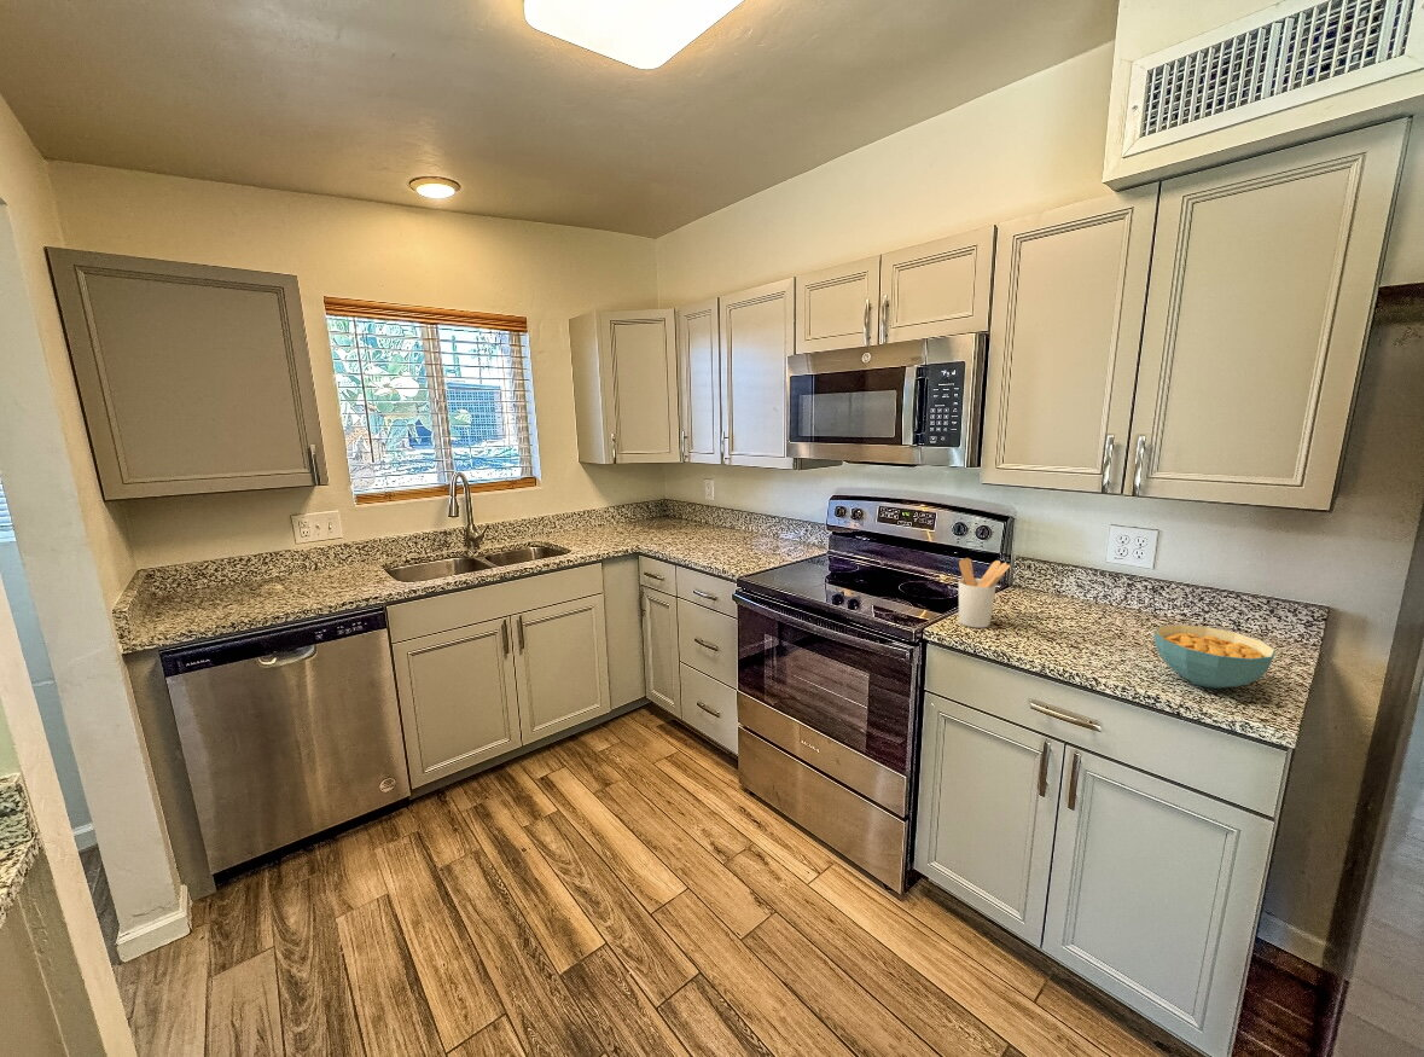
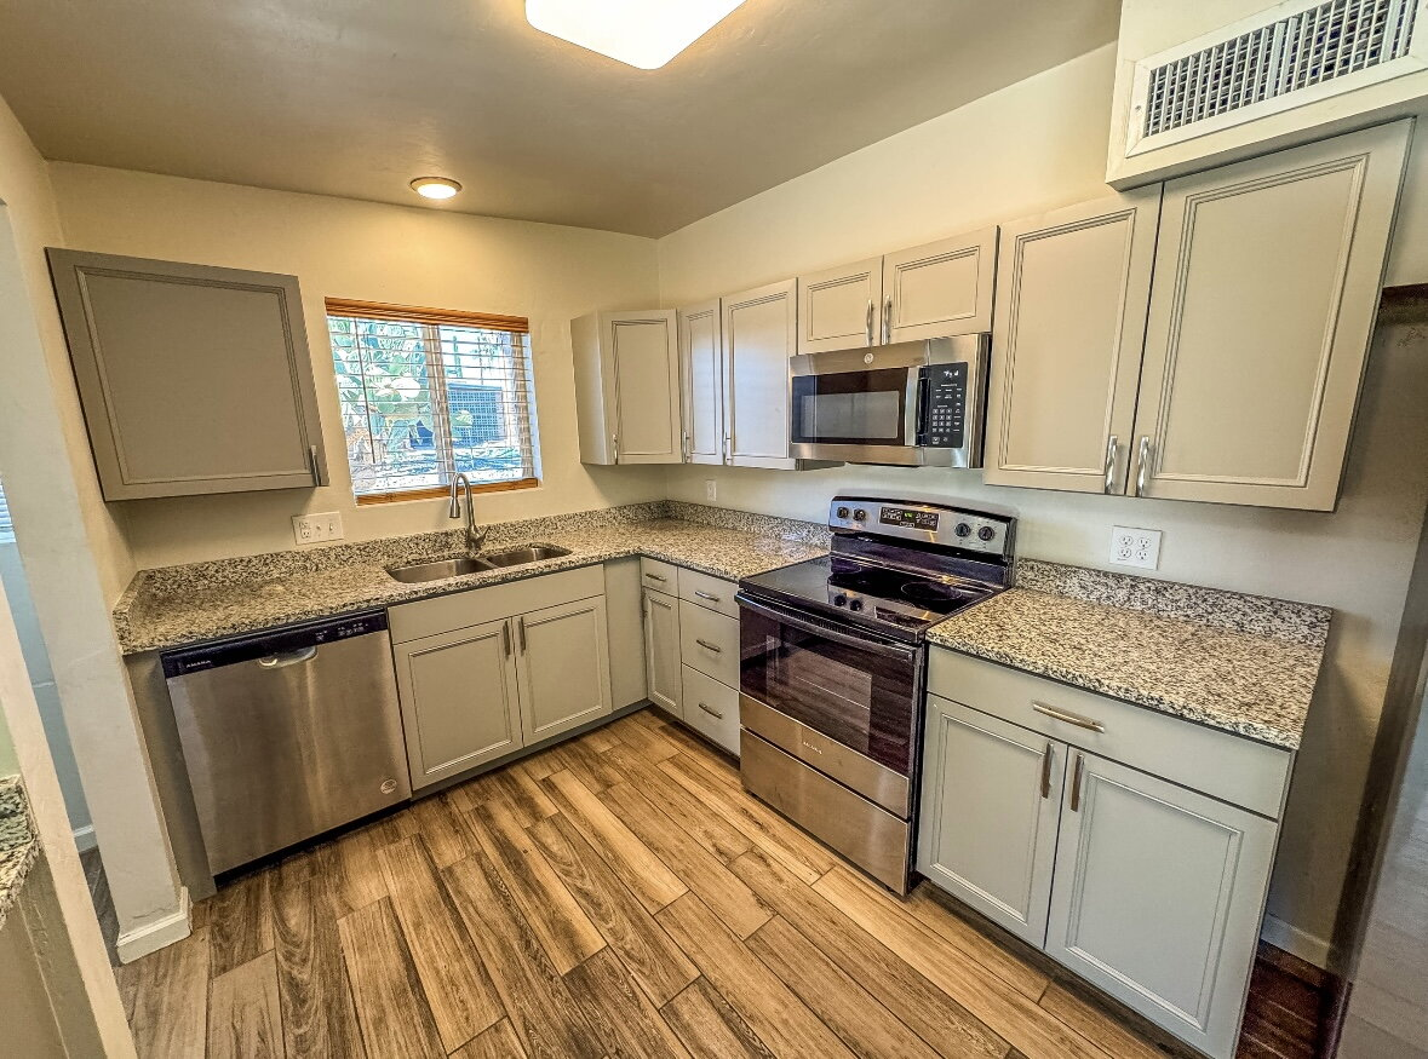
- utensil holder [958,557,1011,629]
- cereal bowl [1153,623,1277,690]
